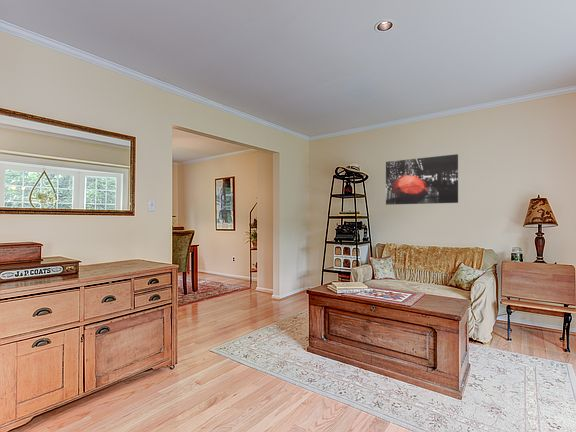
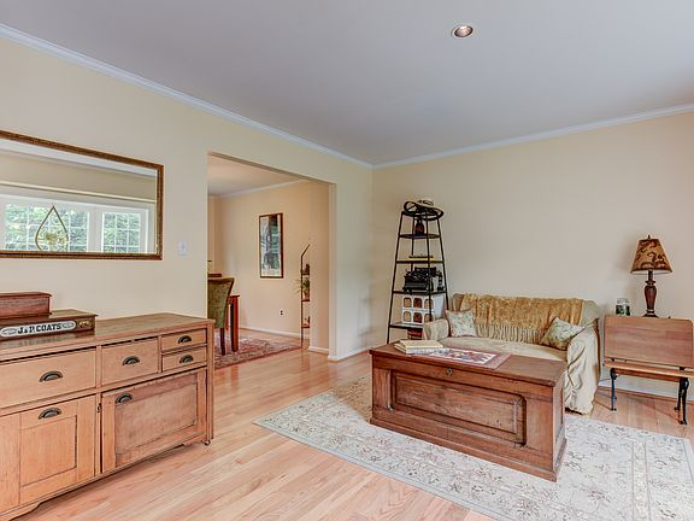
- wall art [385,153,459,206]
